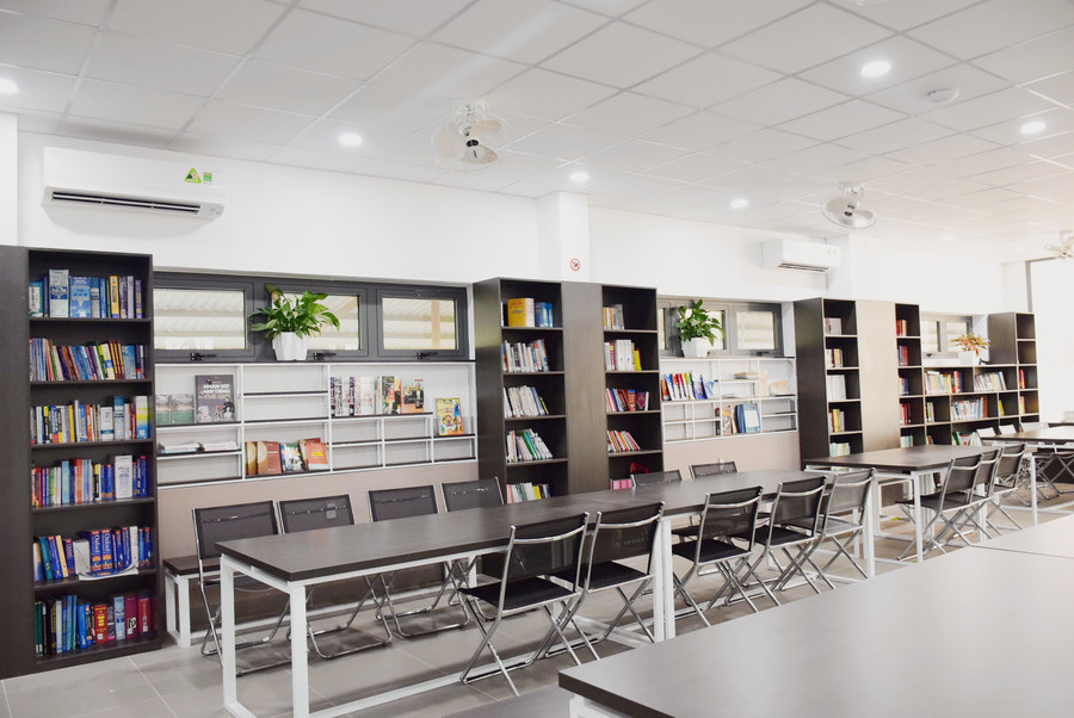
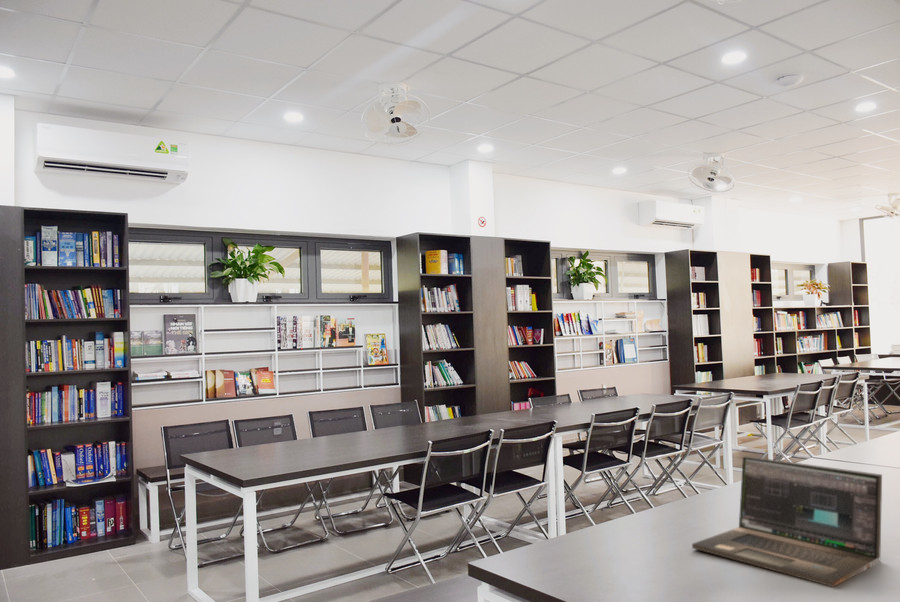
+ laptop [691,455,883,588]
